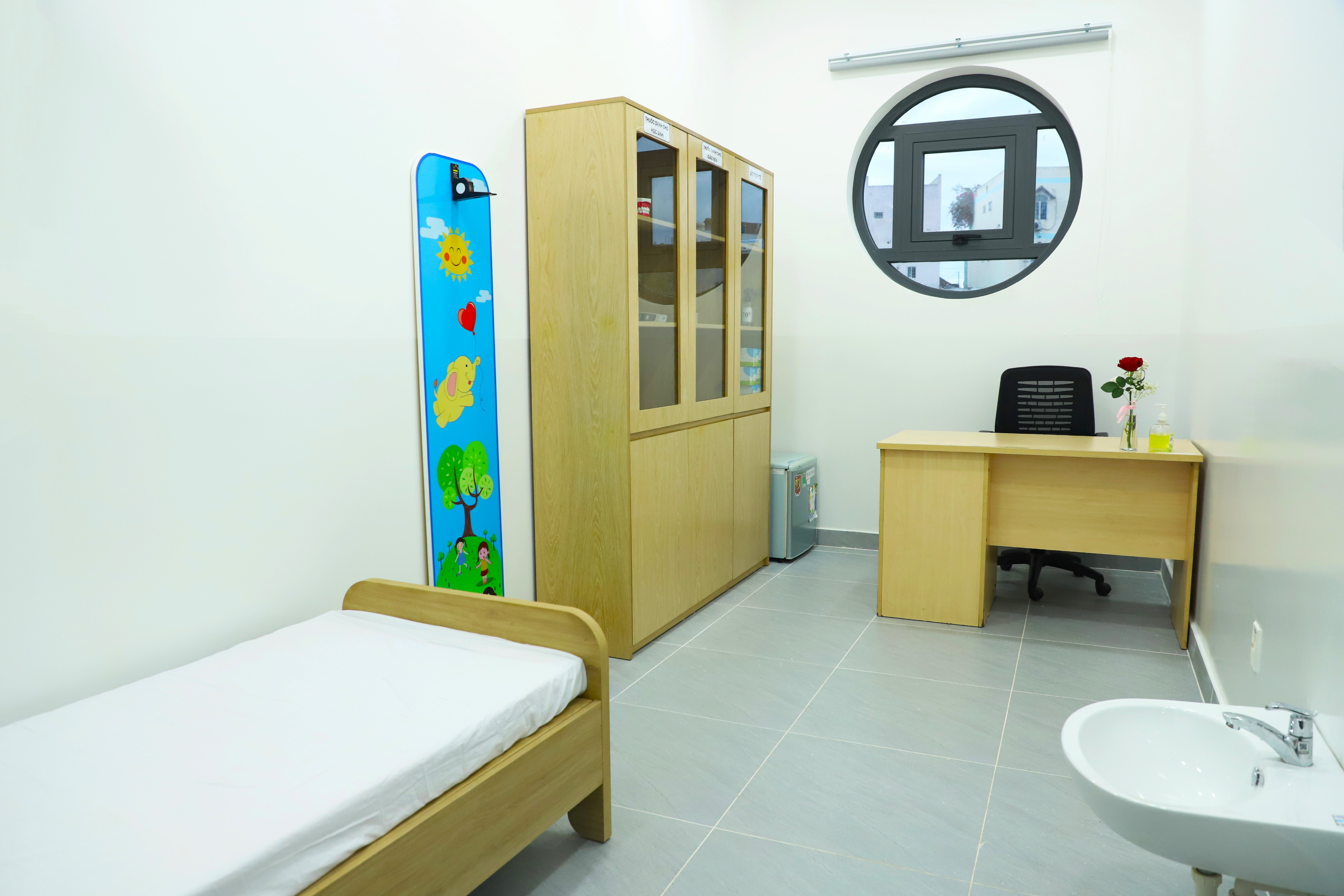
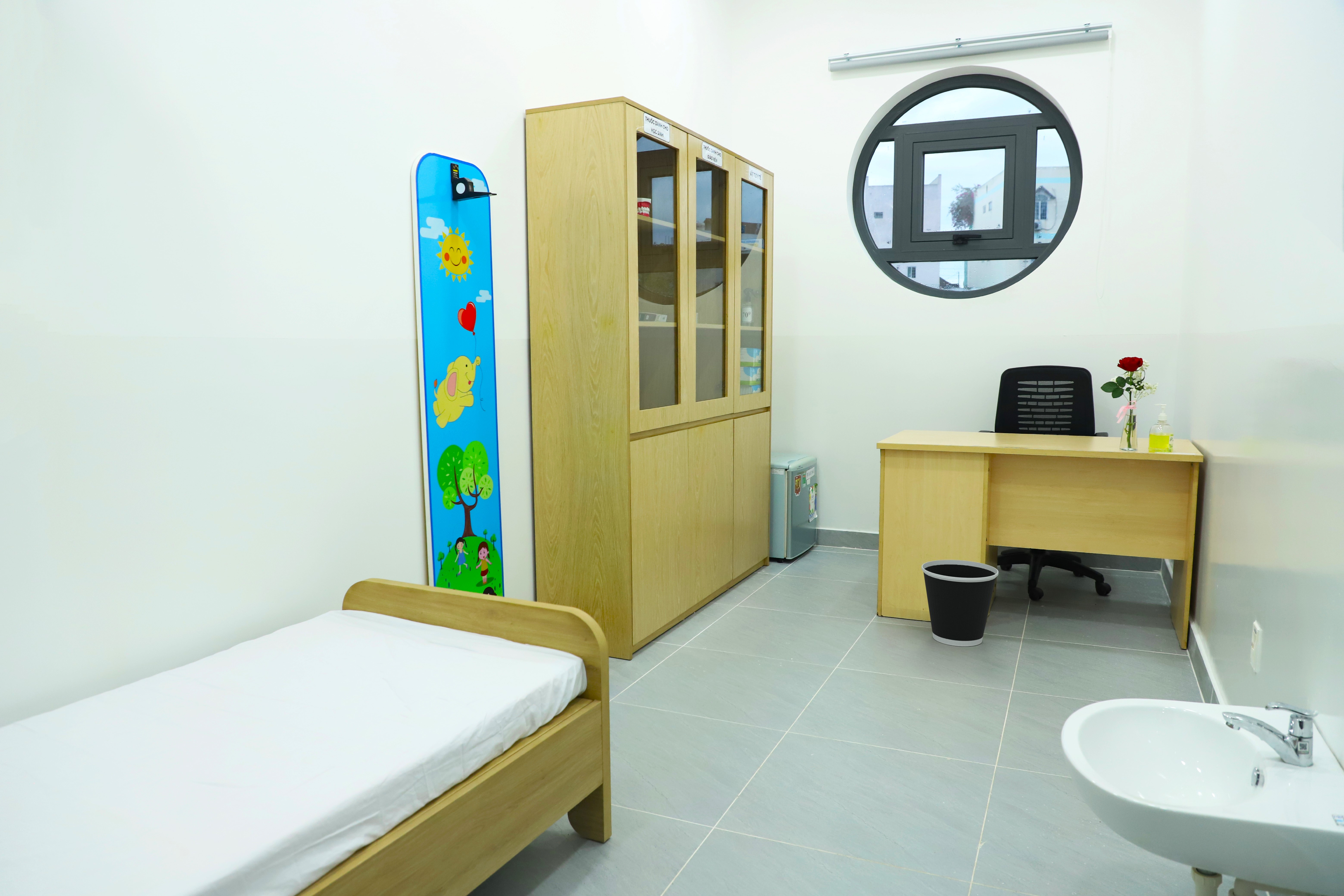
+ wastebasket [921,559,999,647]
